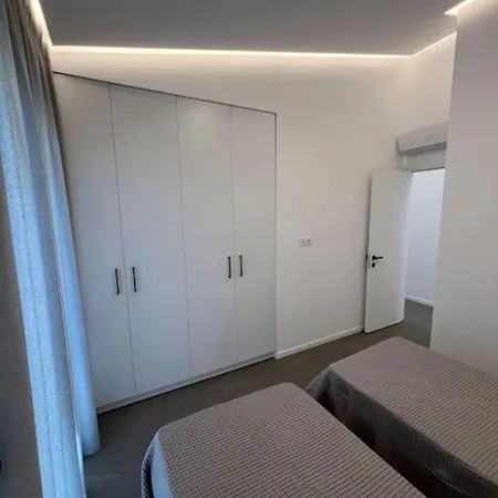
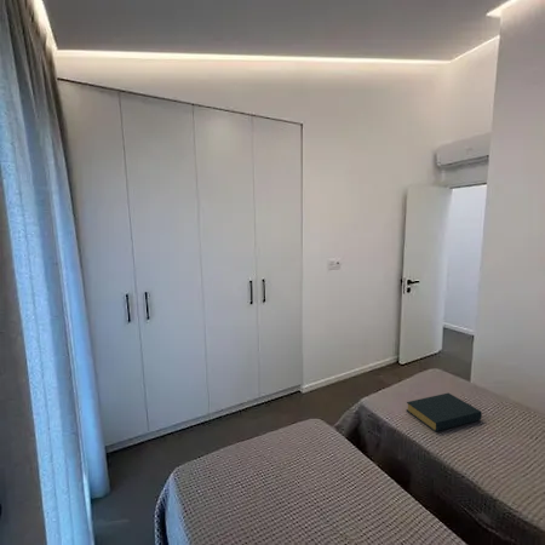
+ hardback book [405,392,483,432]
